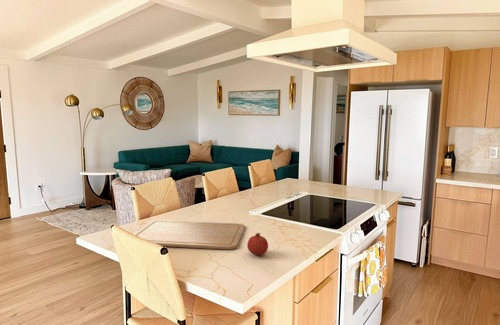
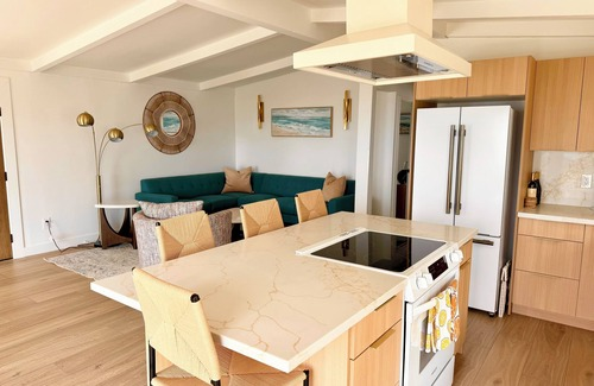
- chopping board [133,219,246,250]
- fruit [246,232,269,256]
